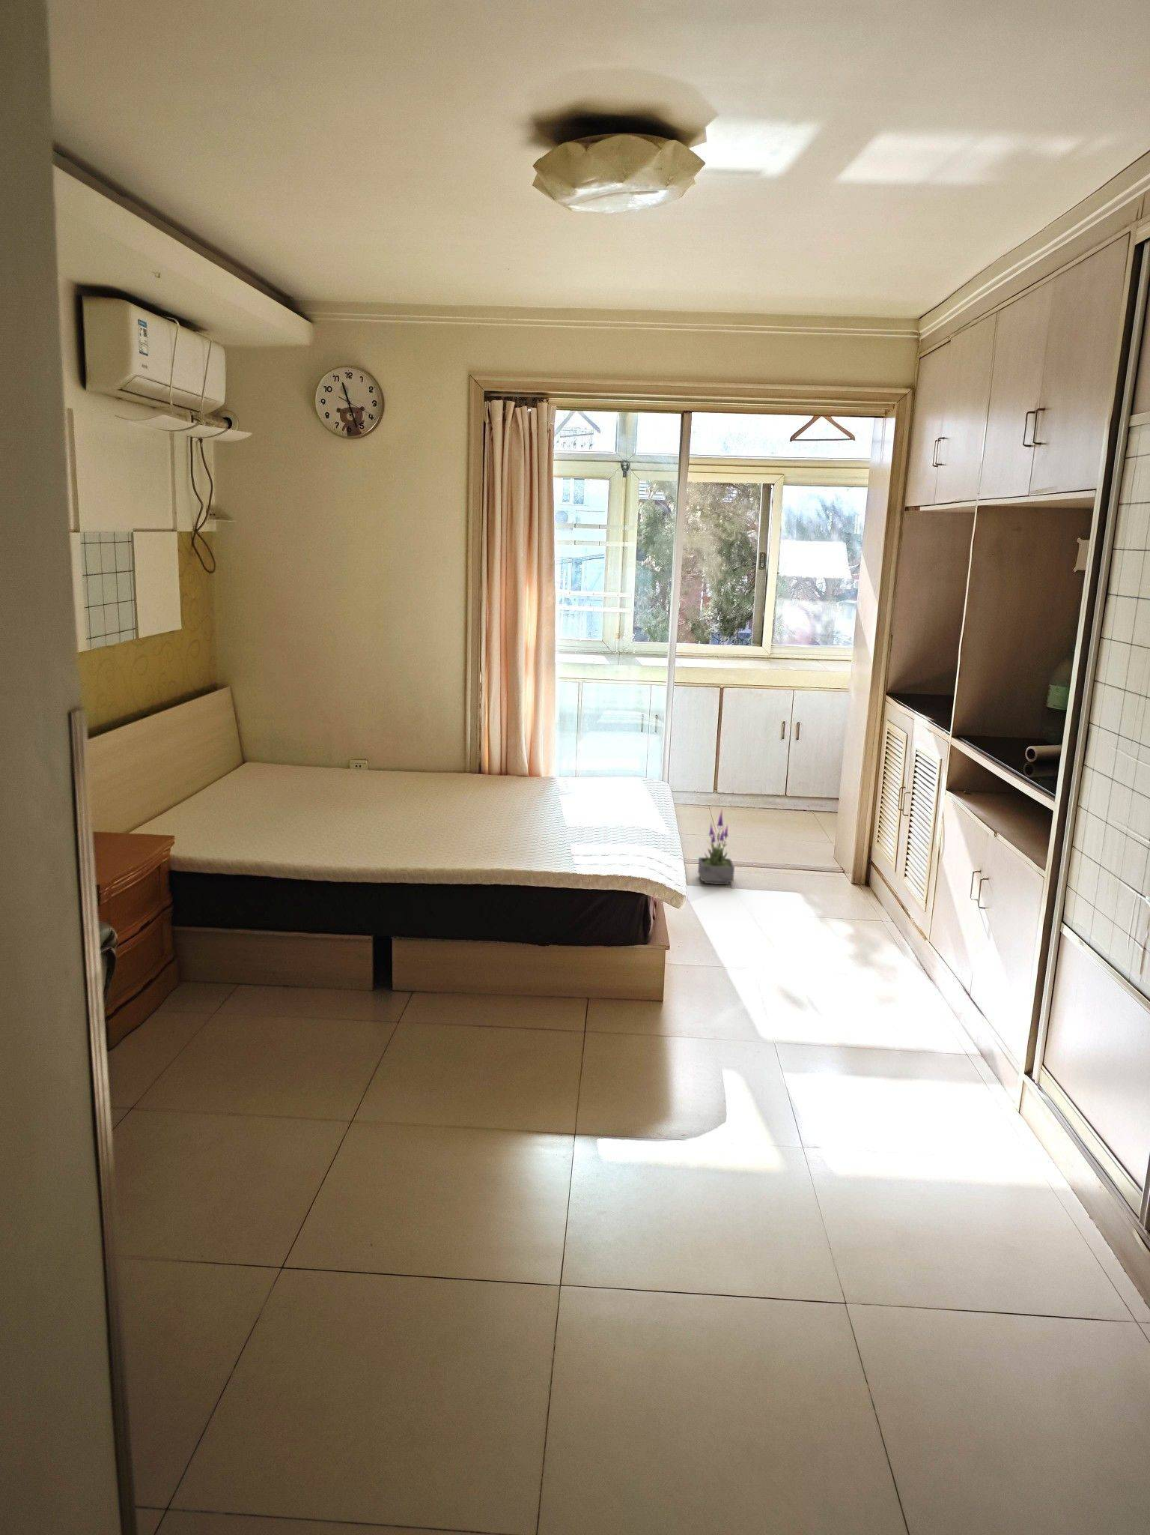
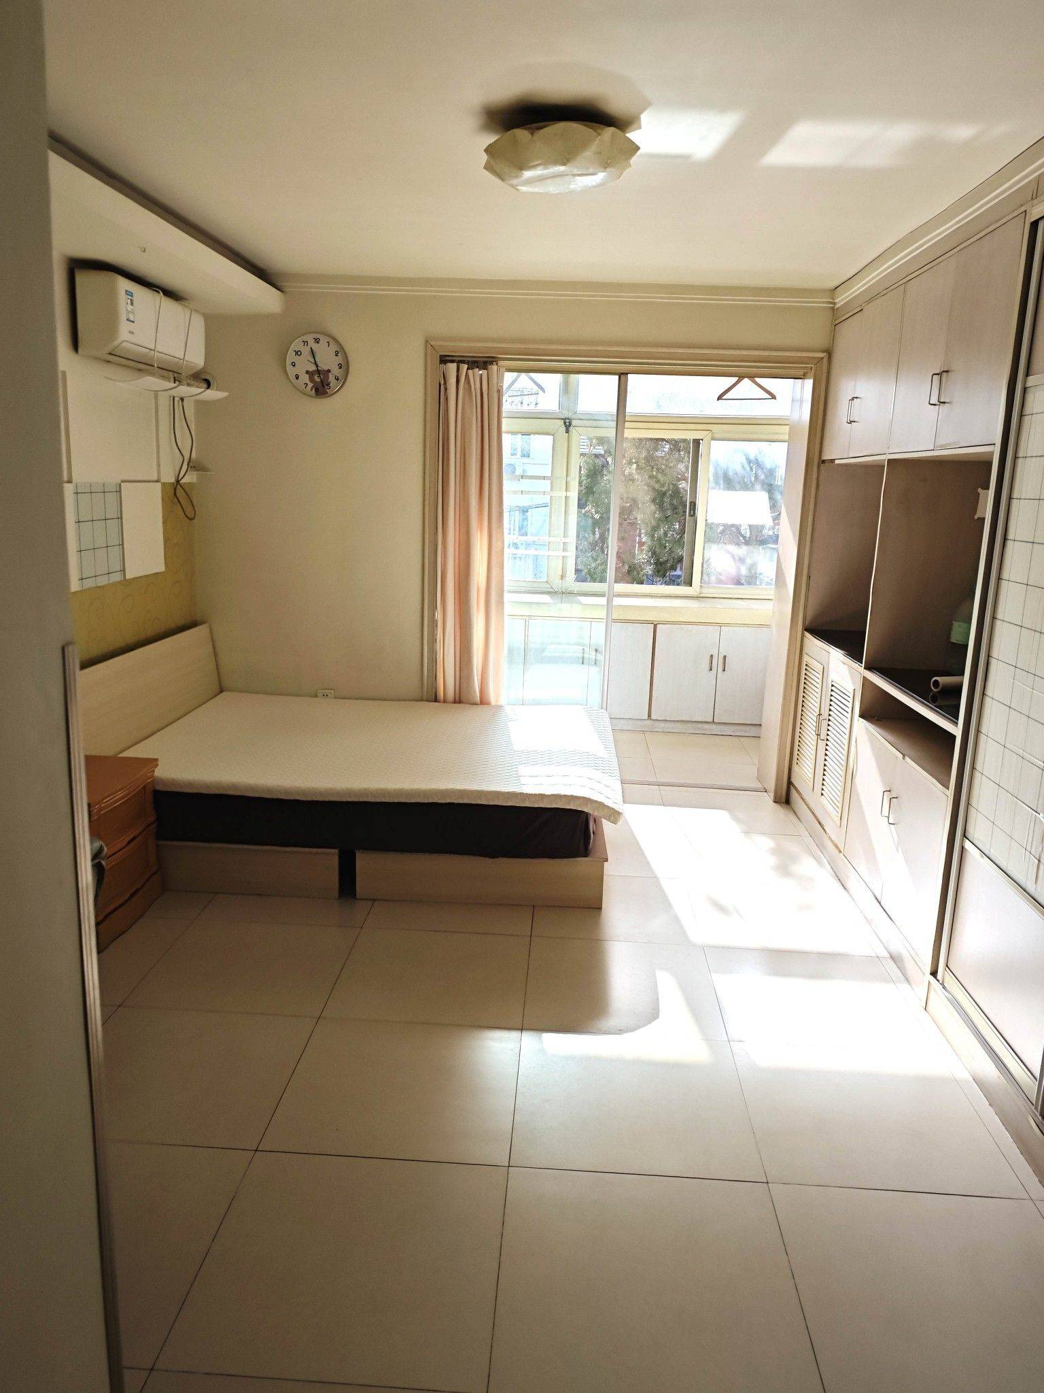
- potted plant [697,807,736,885]
